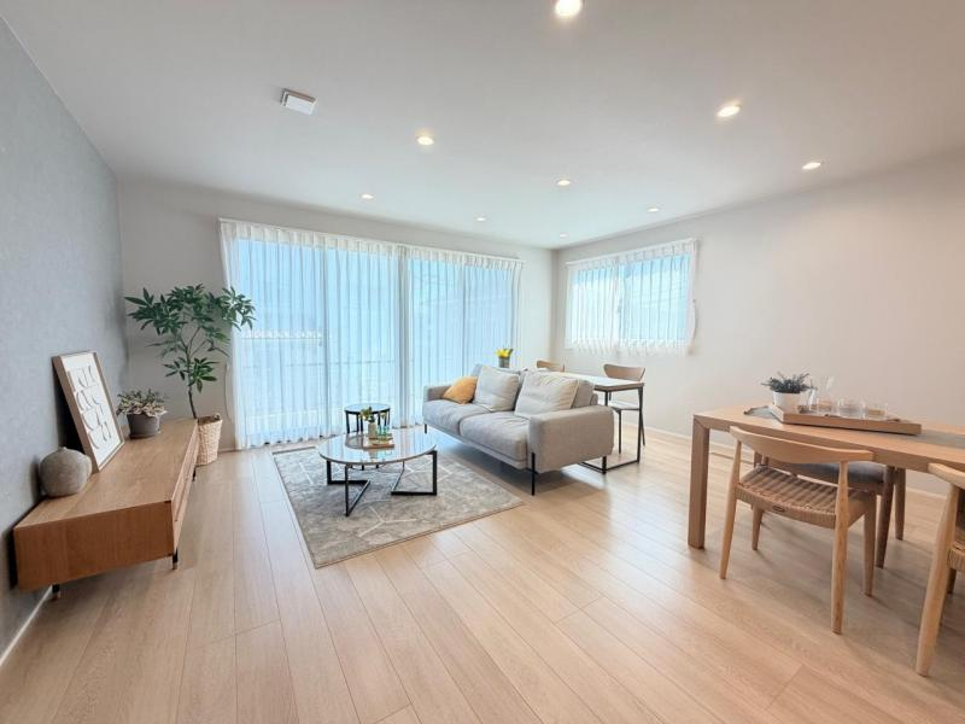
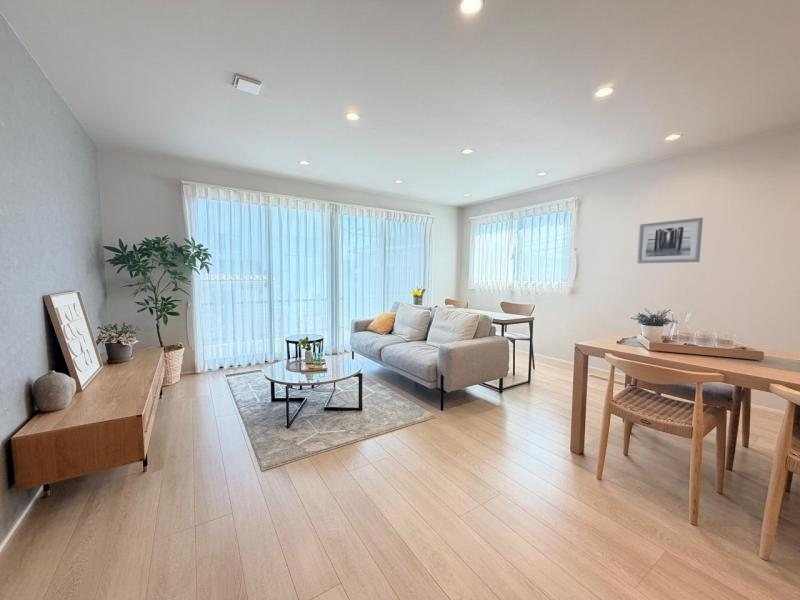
+ wall art [636,217,704,264]
